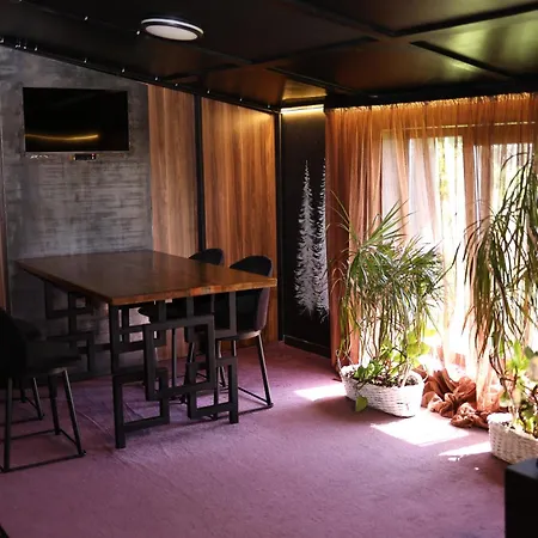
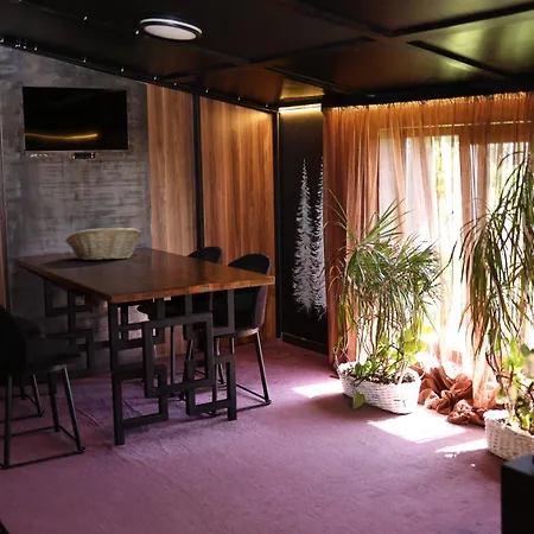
+ fruit basket [64,227,142,261]
